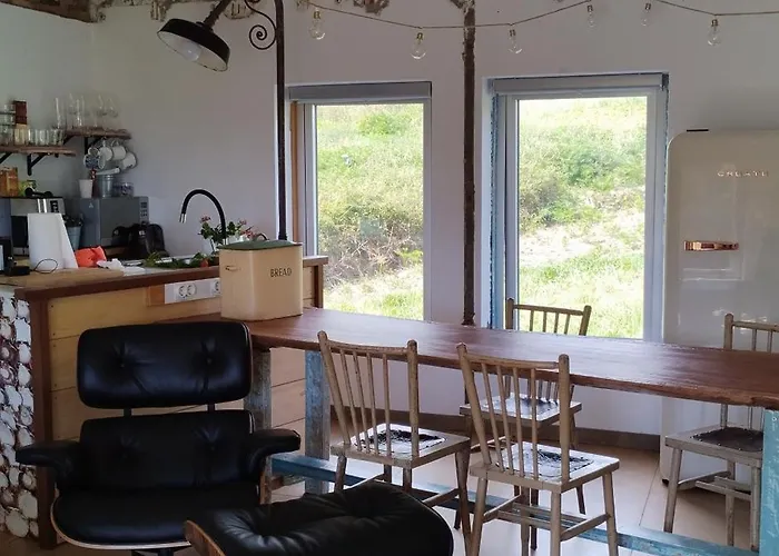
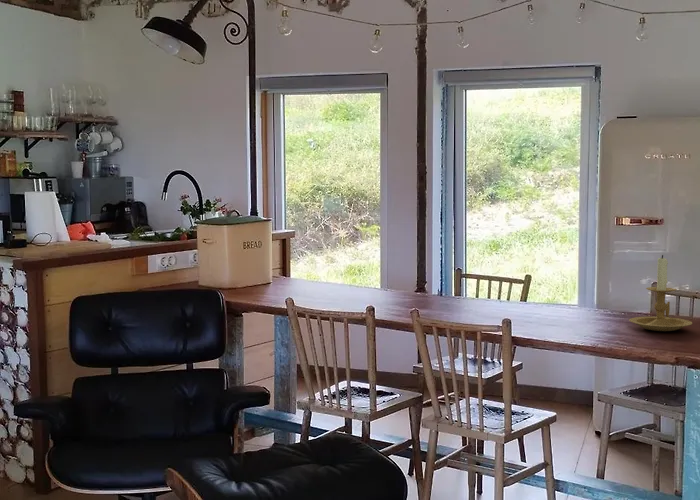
+ candle holder [628,254,693,332]
